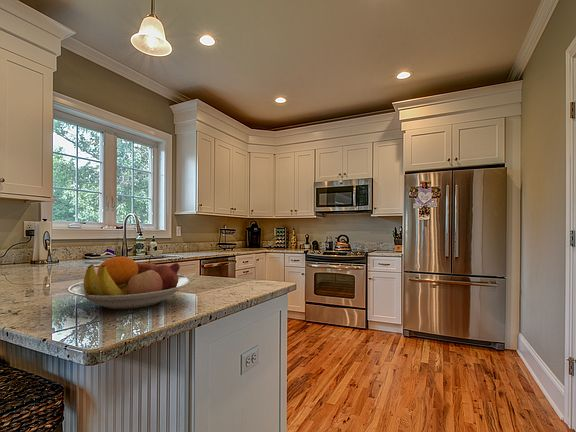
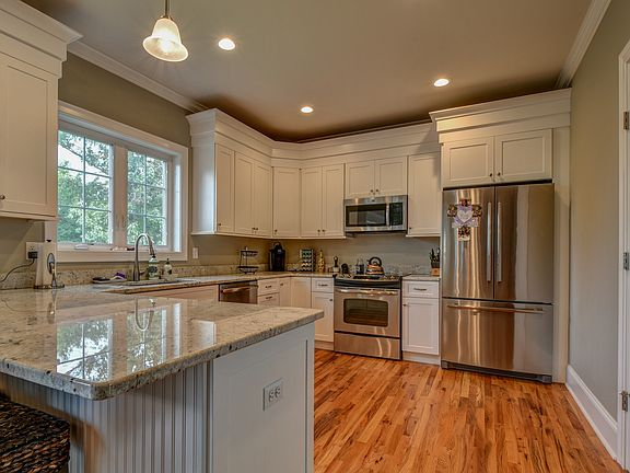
- fruit bowl [67,255,192,310]
